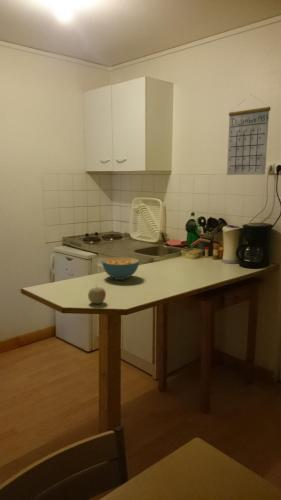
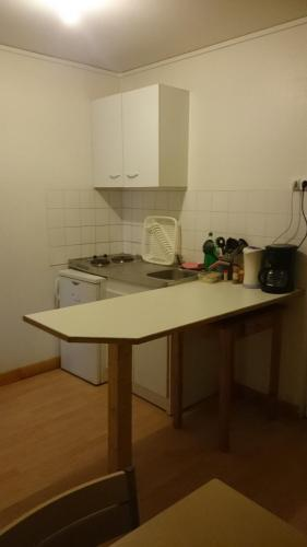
- cereal bowl [101,256,140,281]
- calendar [226,94,271,176]
- fruit [87,285,107,305]
